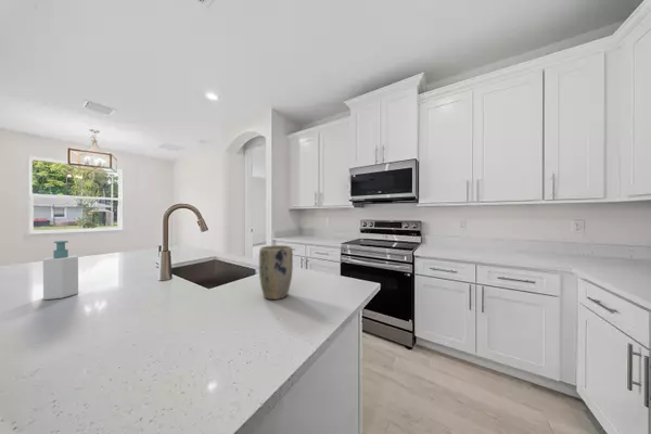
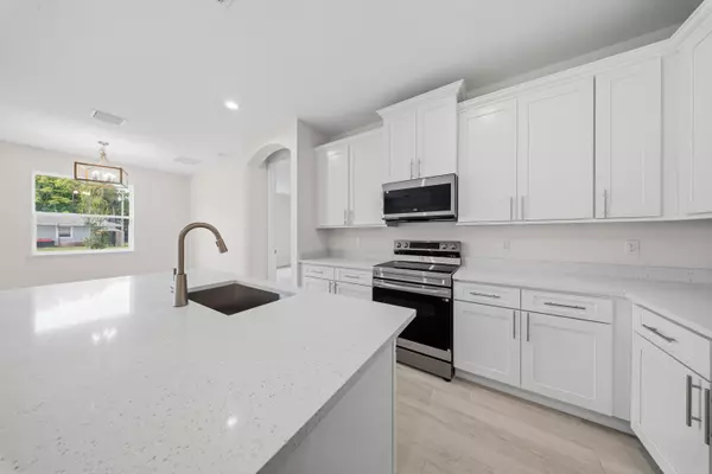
- plant pot [258,244,294,301]
- soap bottle [42,240,79,301]
